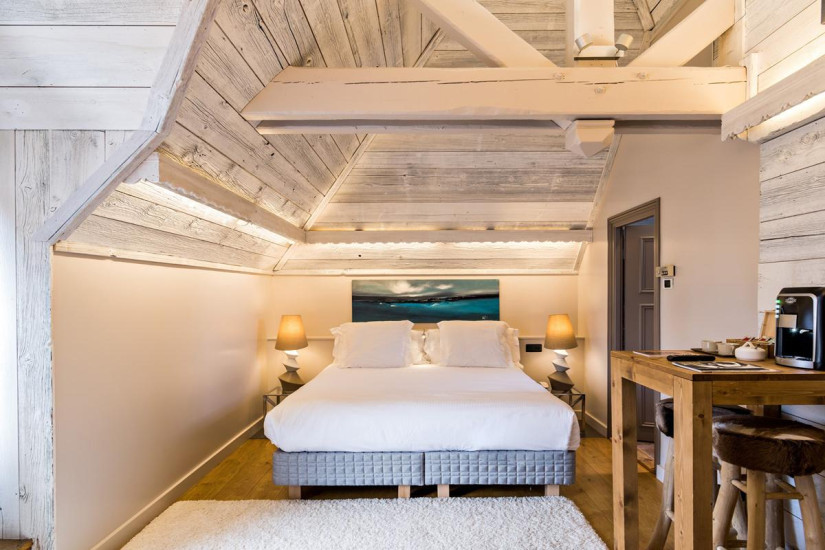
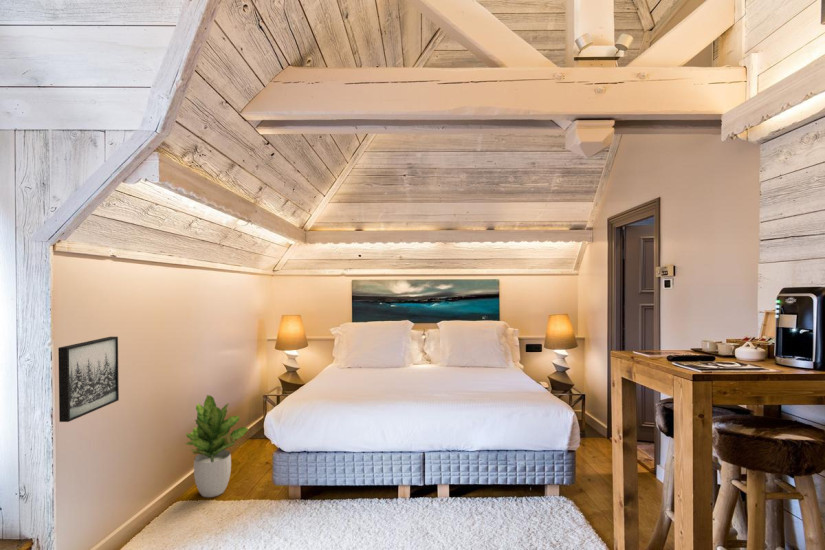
+ potted plant [184,394,250,498]
+ wall art [57,336,120,423]
